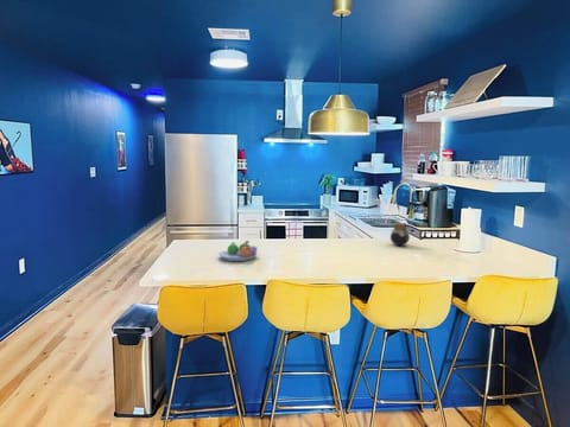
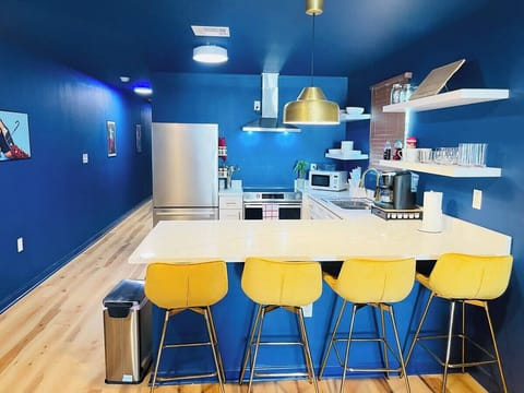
- jar [390,222,411,247]
- fruit bowl [217,240,259,262]
